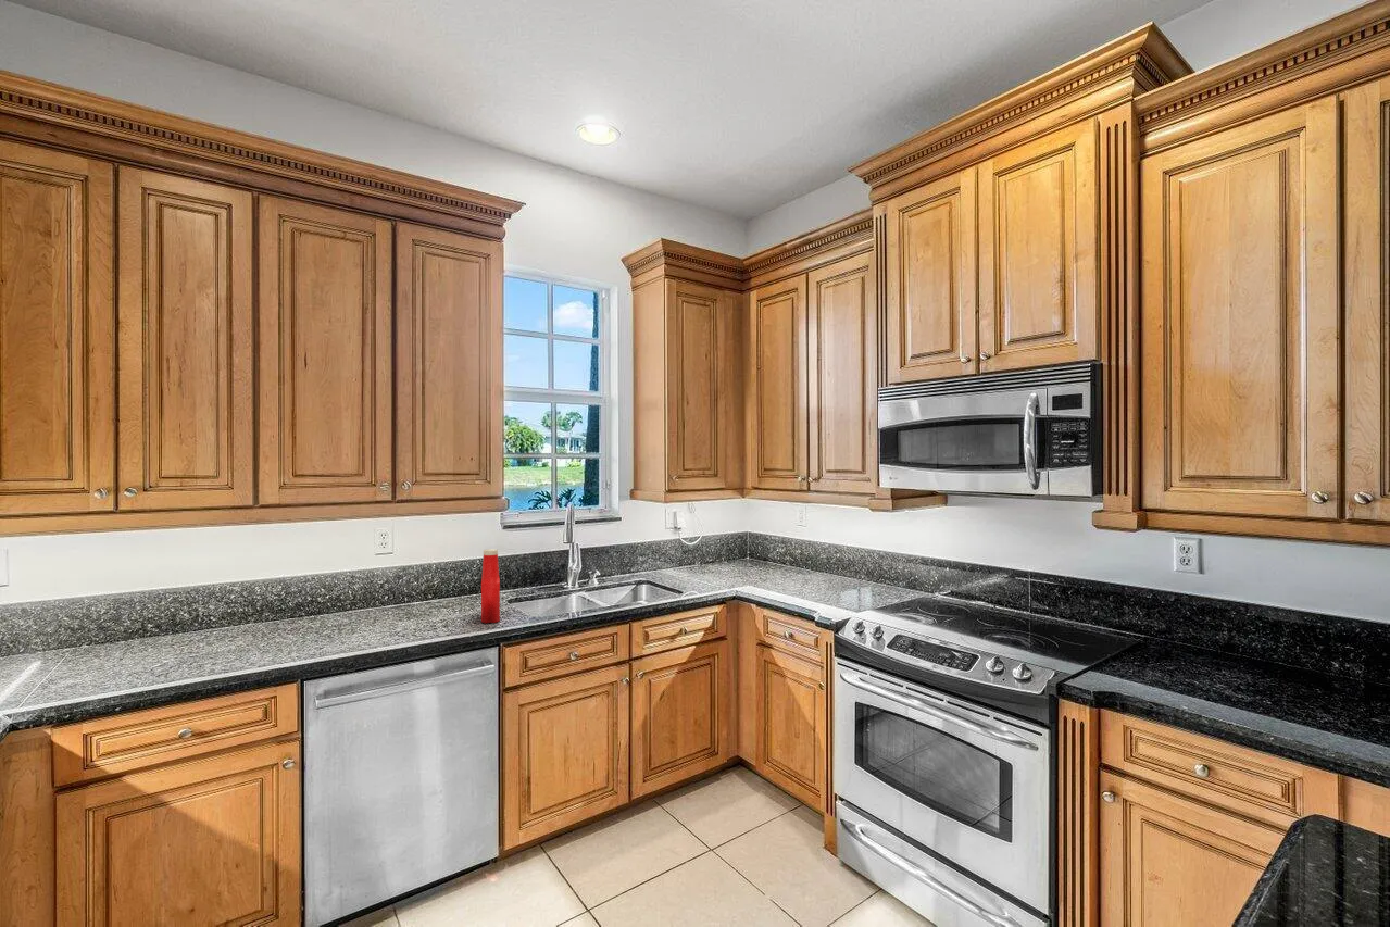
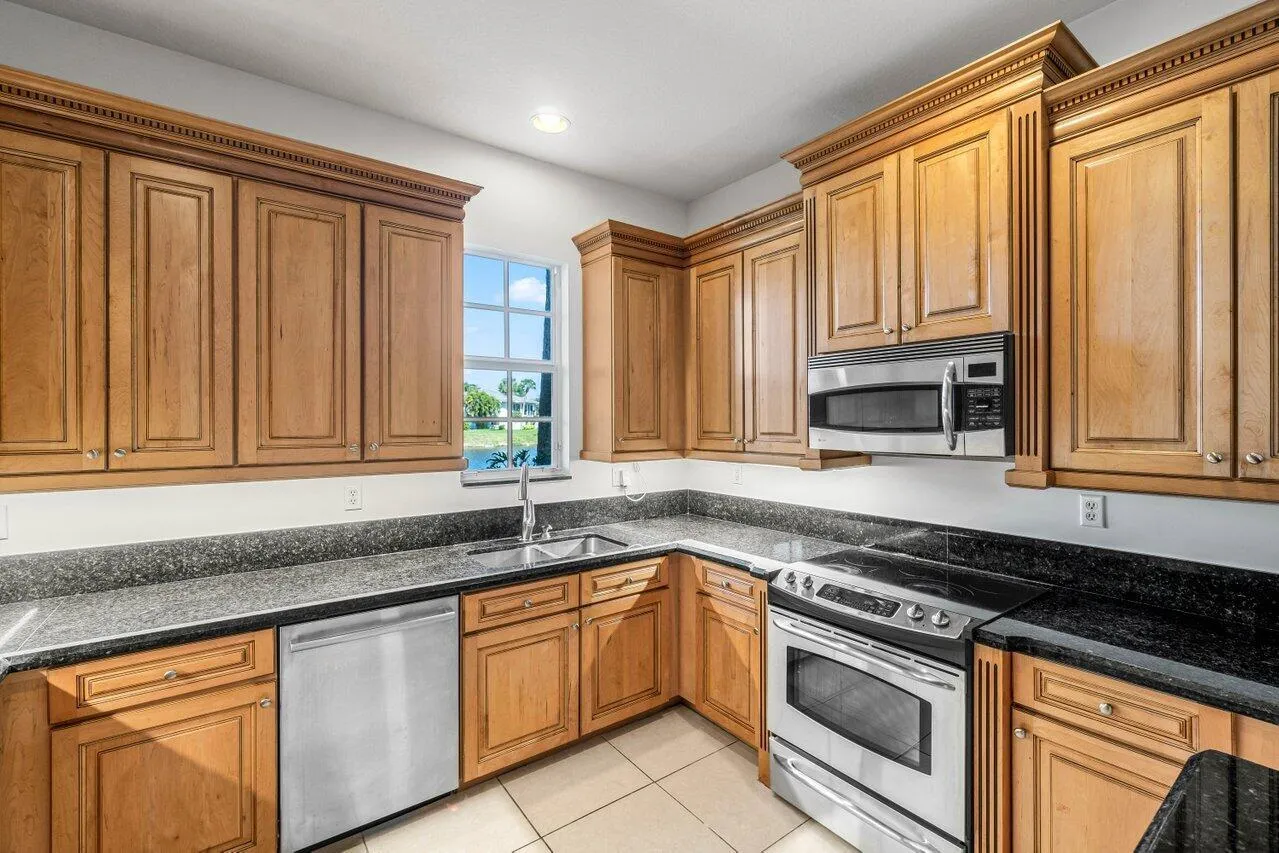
- soap bottle [480,548,501,624]
